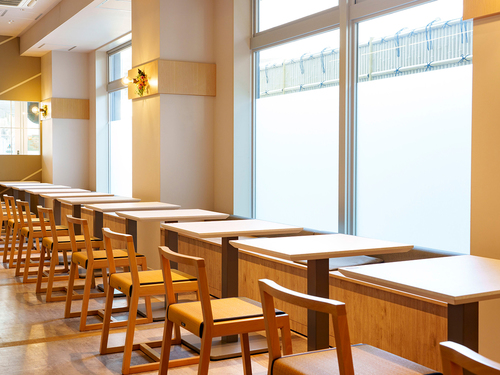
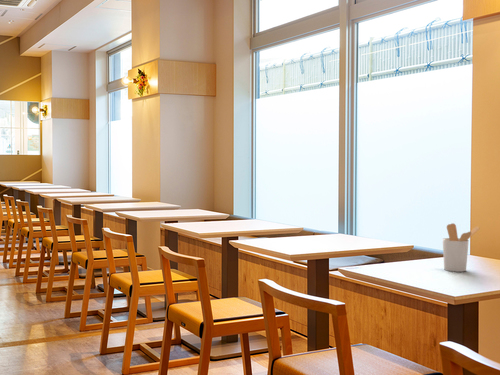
+ utensil holder [442,222,481,273]
